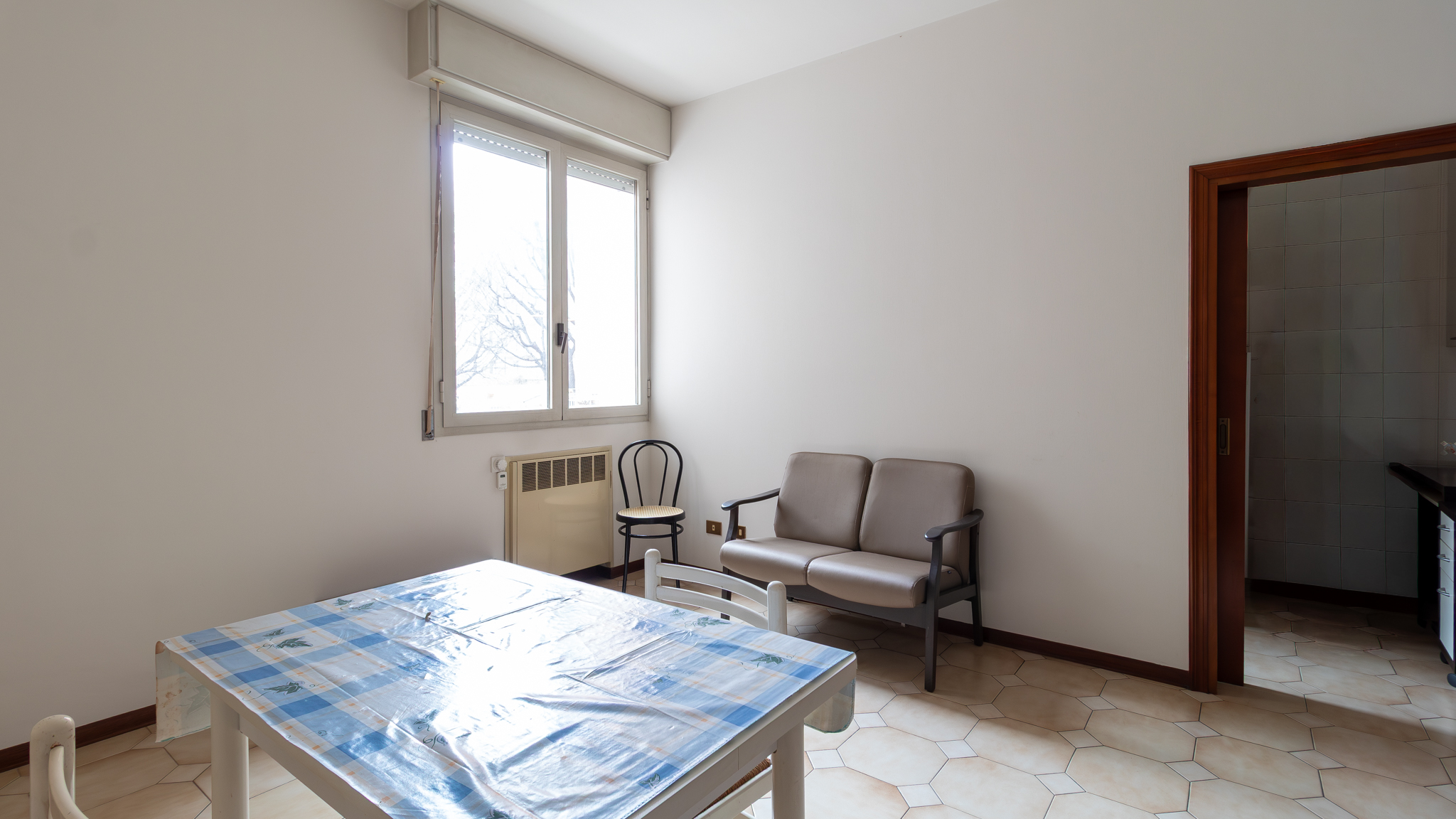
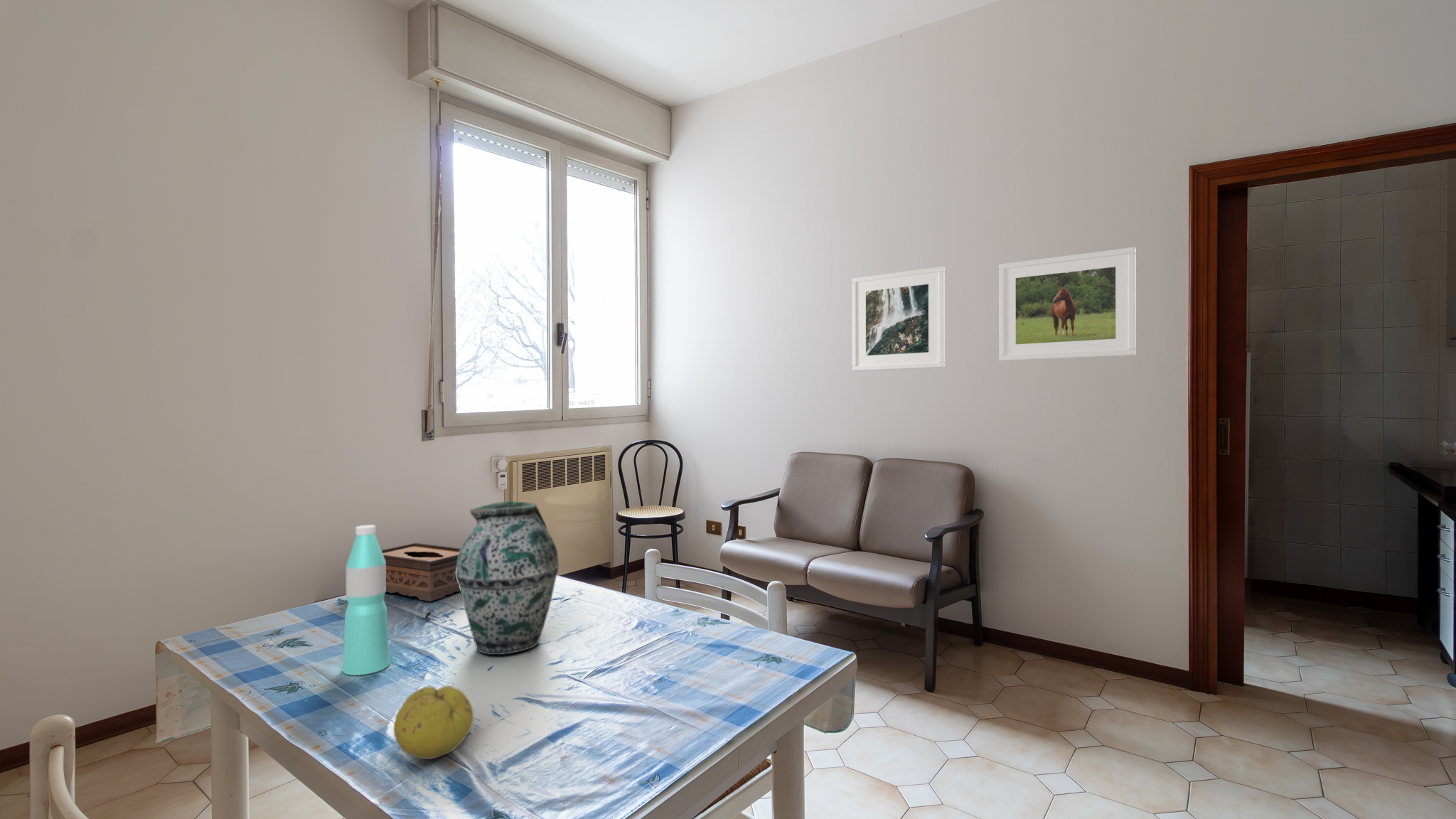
+ fruit [393,685,474,760]
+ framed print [852,266,946,372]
+ vase [456,501,560,655]
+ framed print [998,247,1137,362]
+ water bottle [342,524,390,676]
+ tissue box [381,542,461,602]
